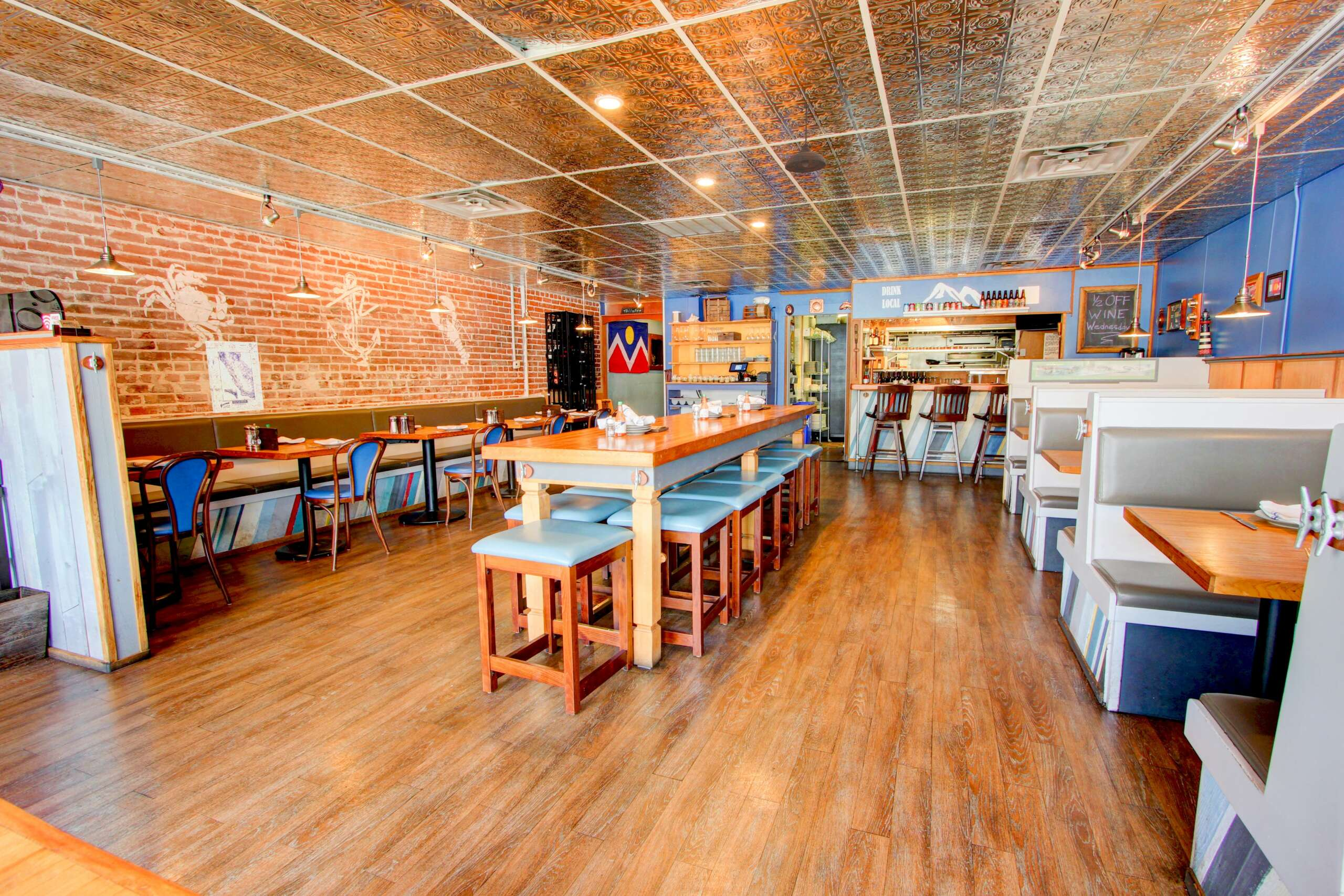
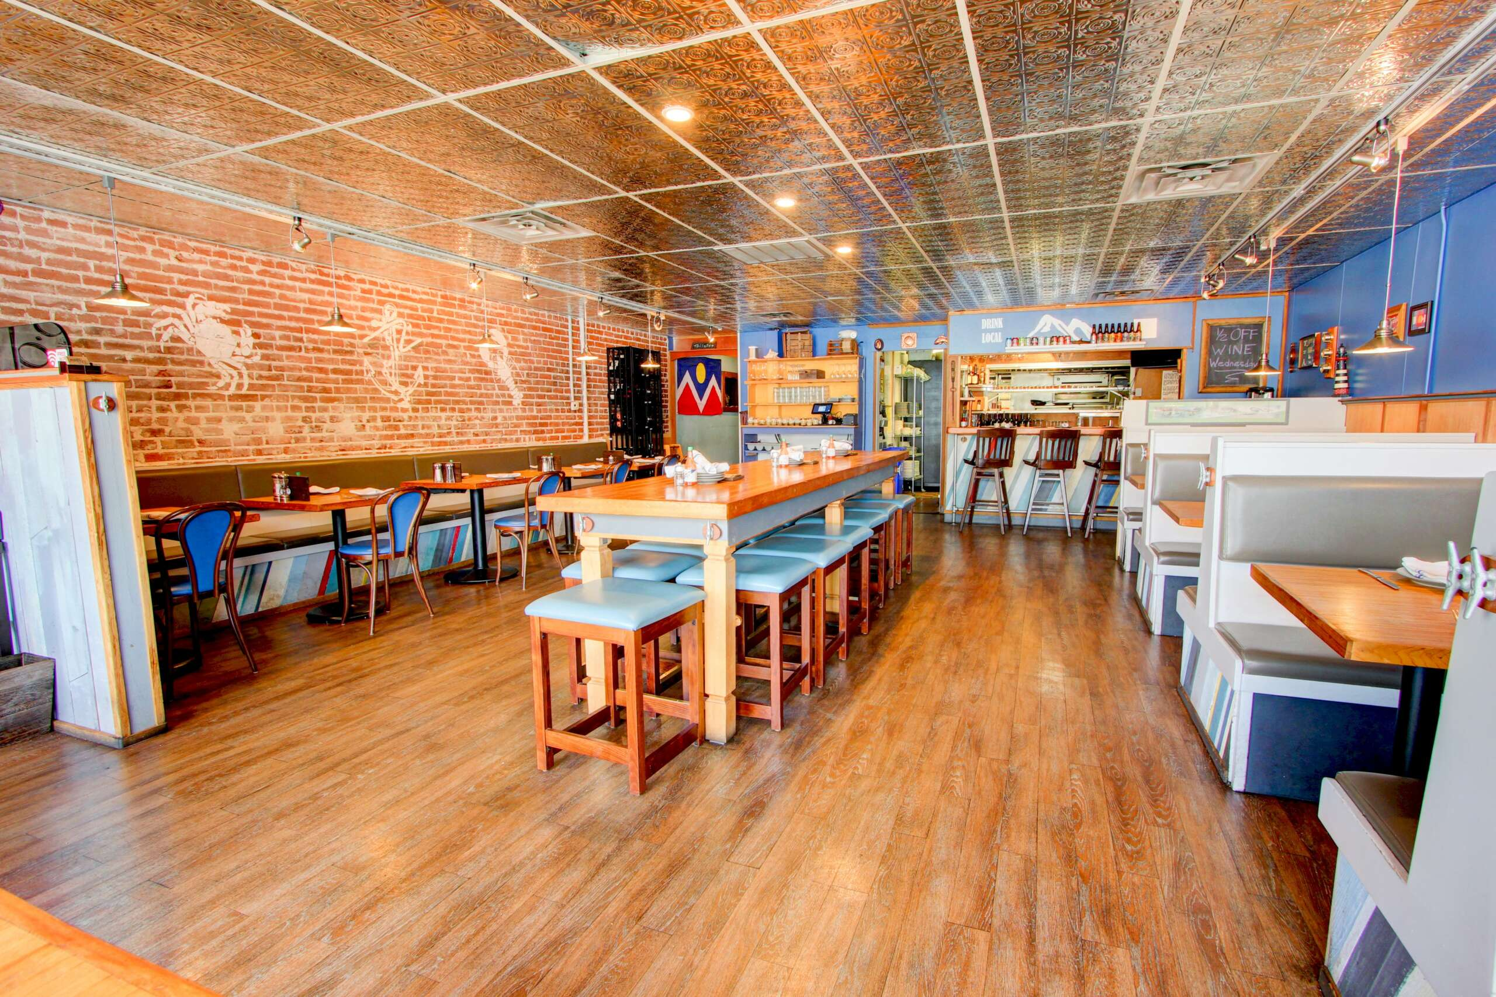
- pendant light [784,104,827,173]
- wall art [205,340,265,414]
